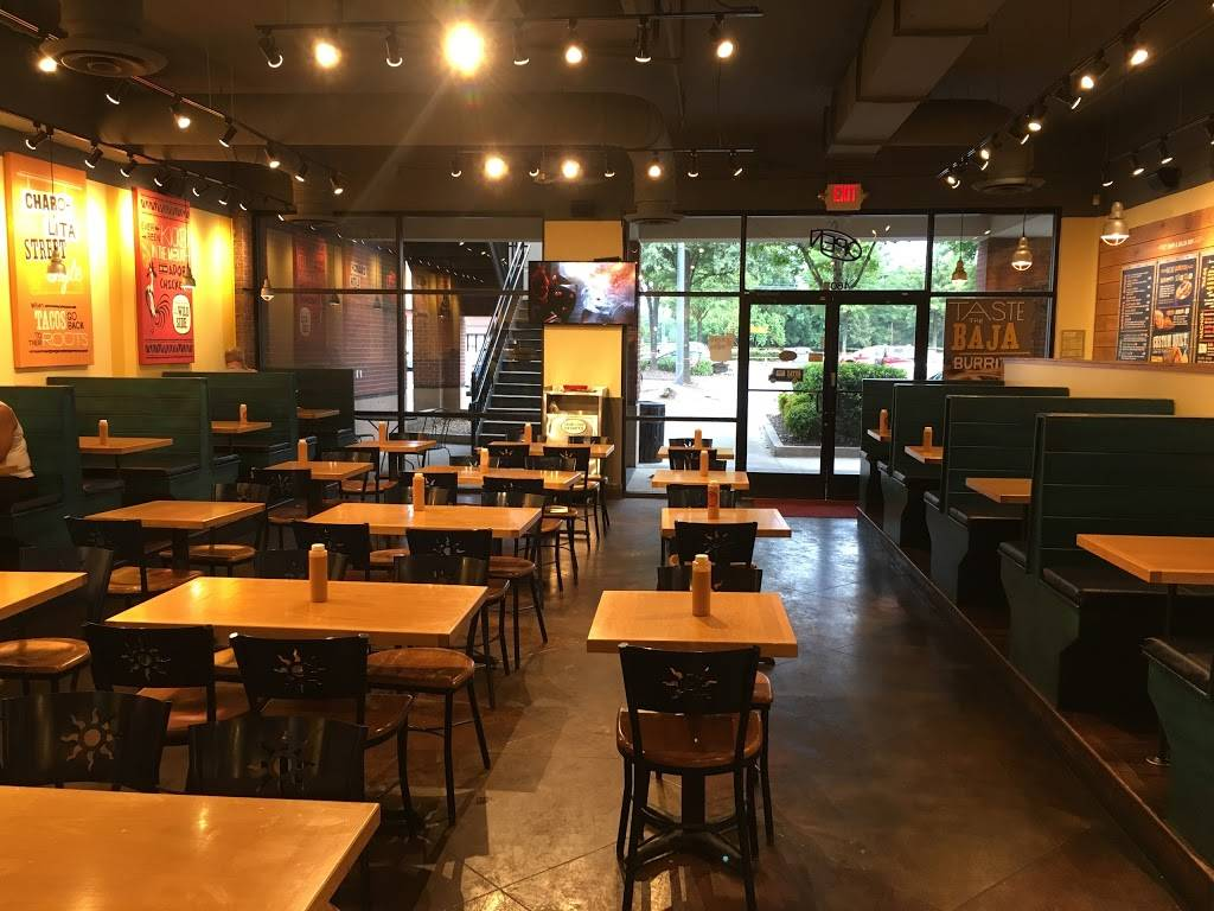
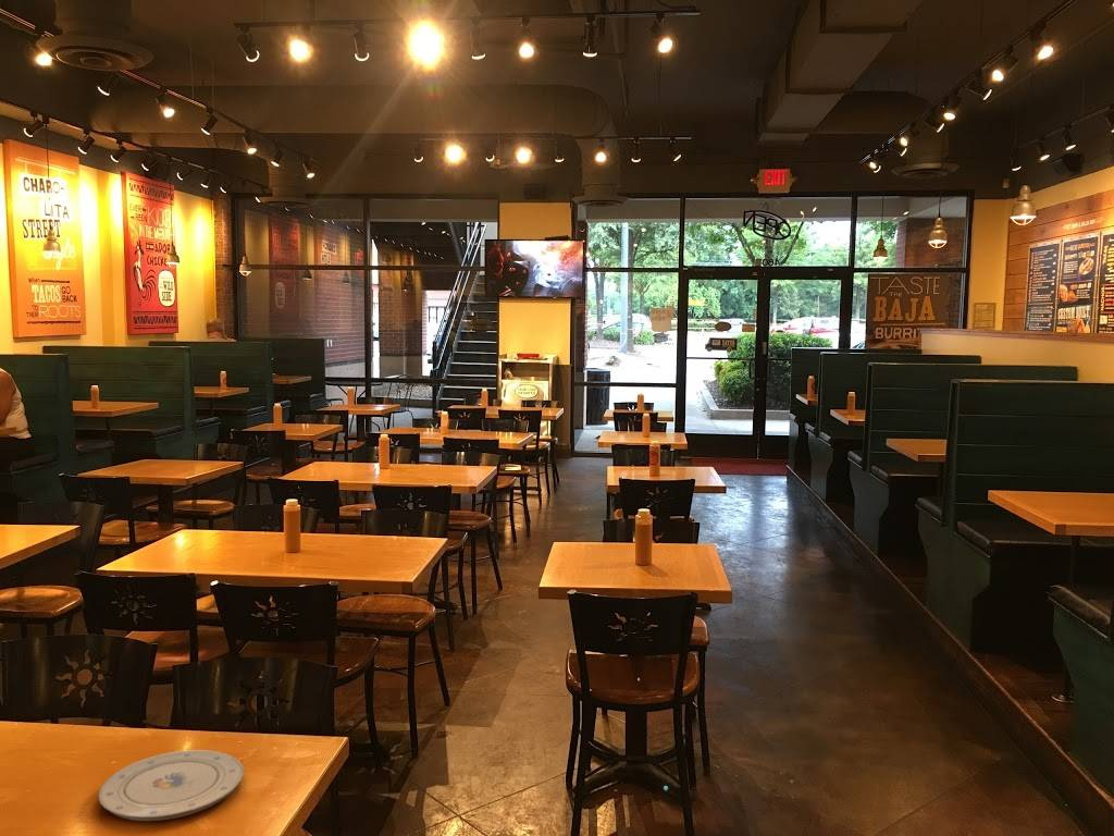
+ plate [98,749,245,822]
